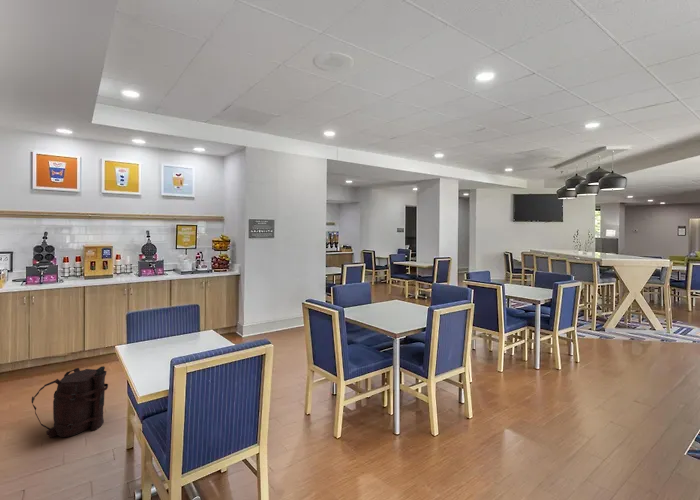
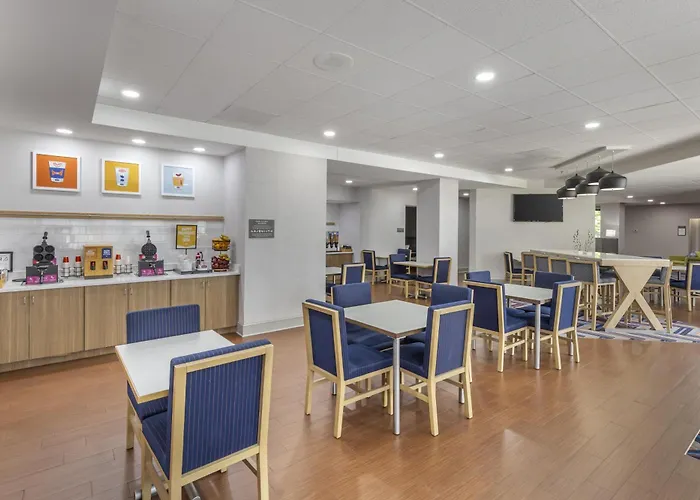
- backpack [31,365,109,439]
